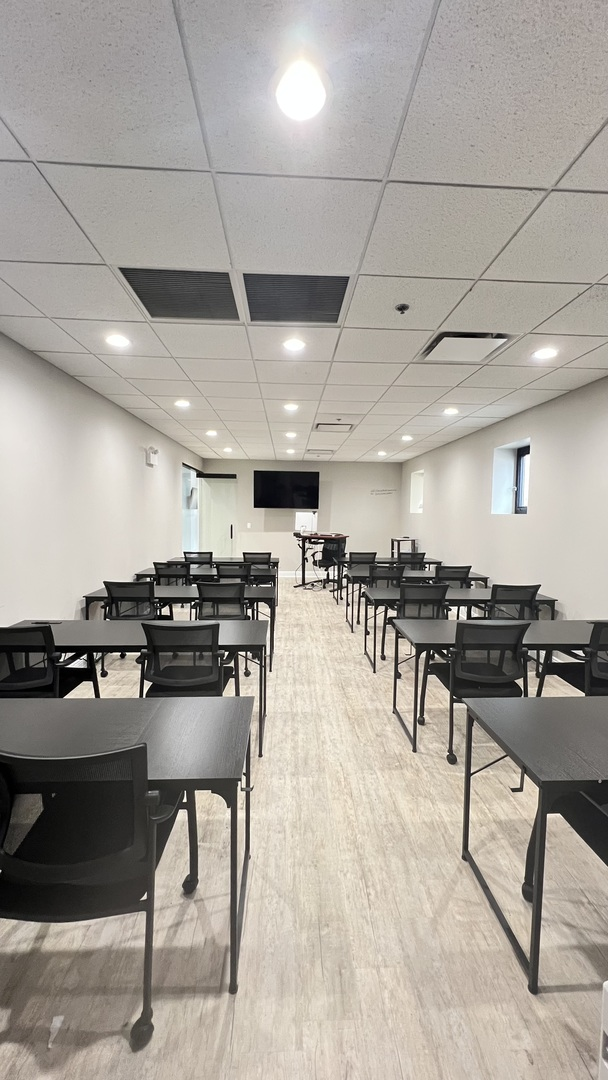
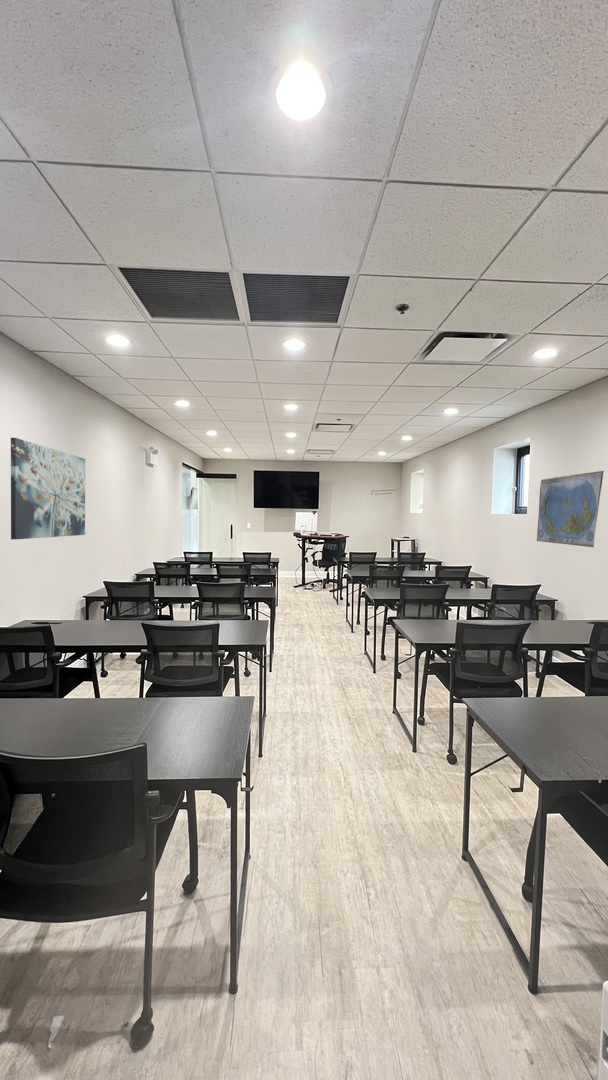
+ wall art [10,437,86,540]
+ world map [536,470,605,548]
